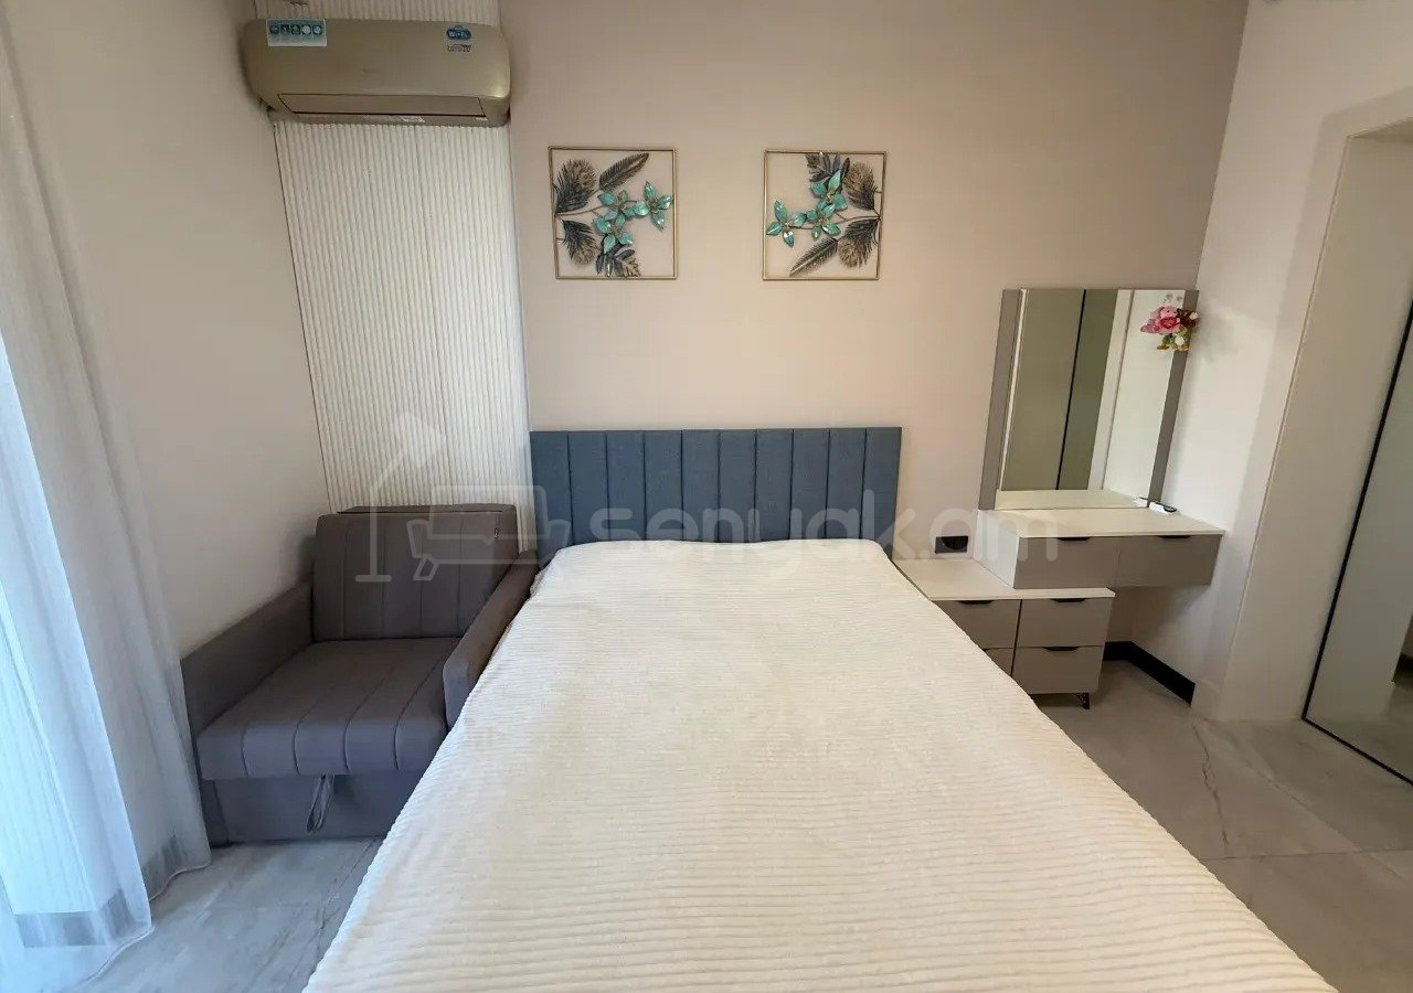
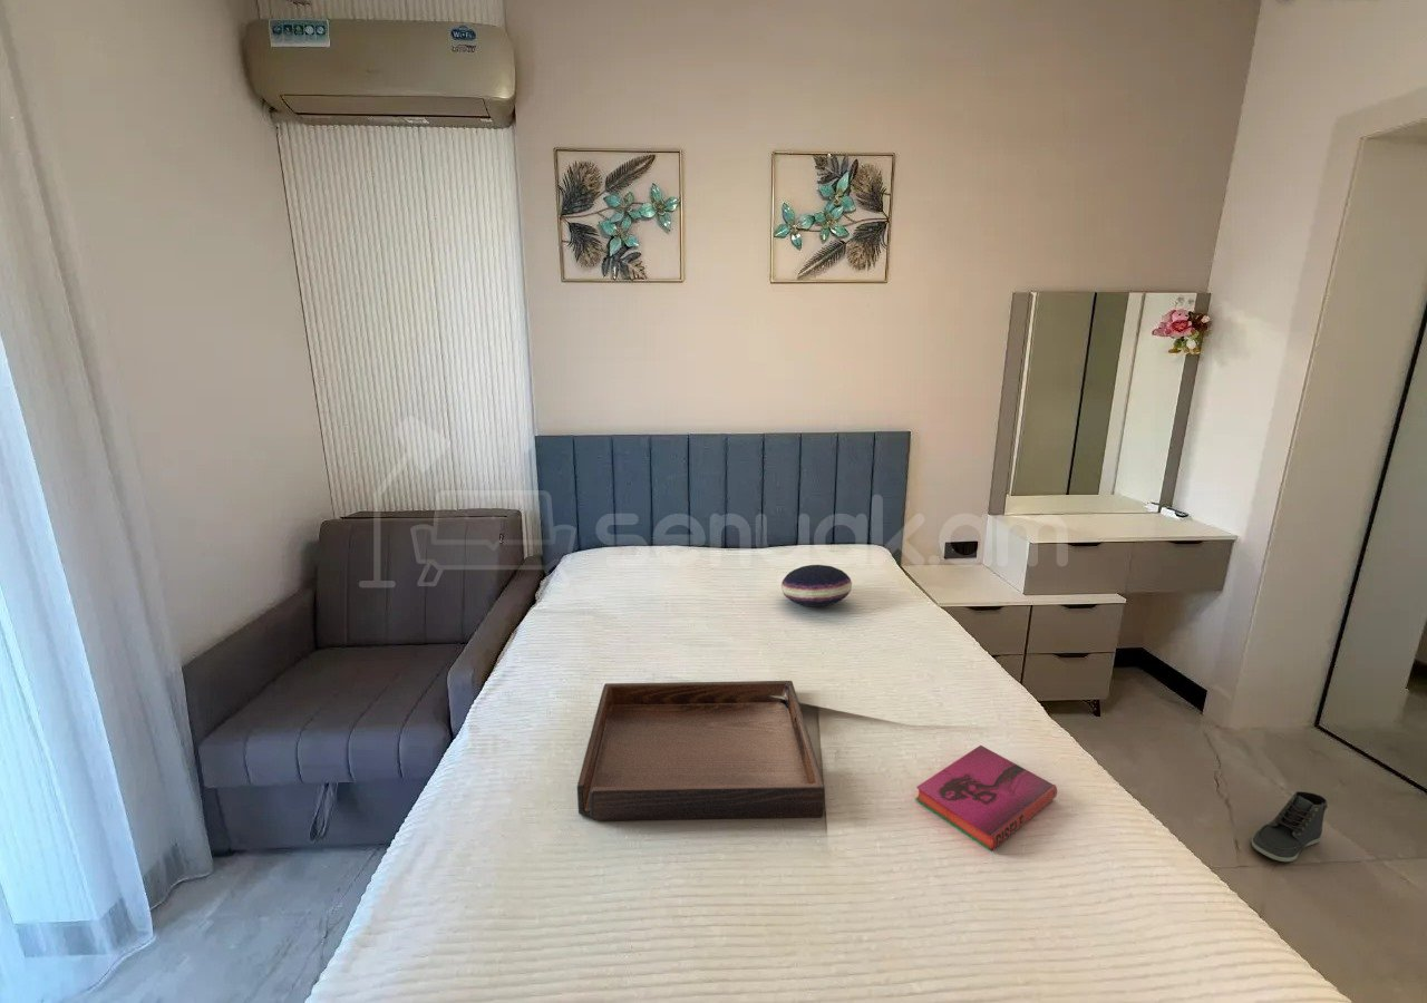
+ sneaker [1250,790,1329,863]
+ hardback book [914,744,1058,853]
+ cushion [780,564,853,607]
+ serving tray [576,680,826,821]
